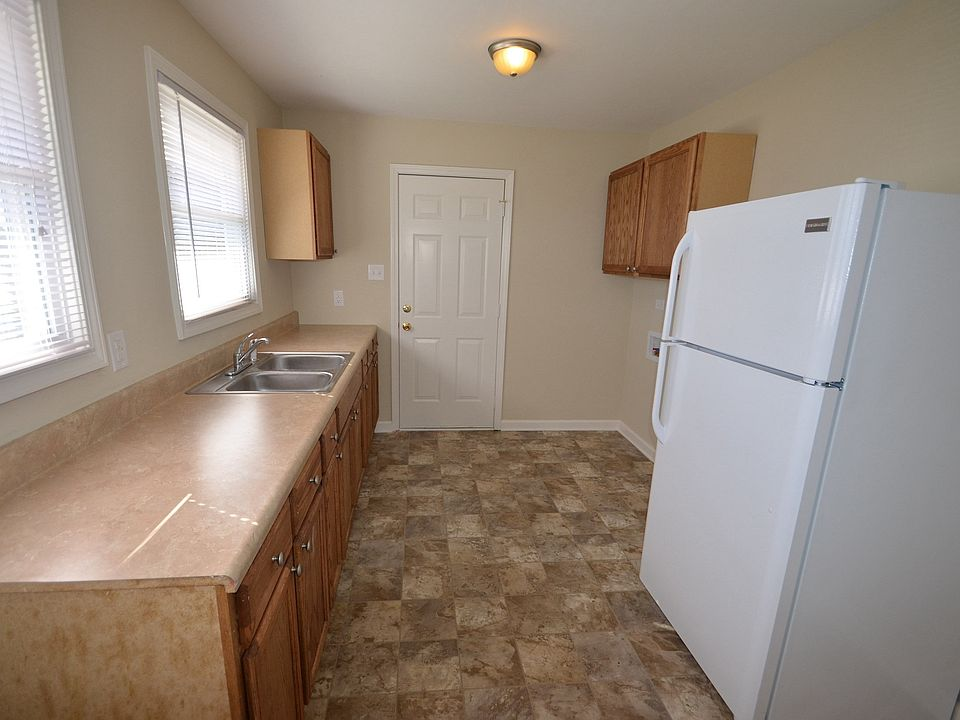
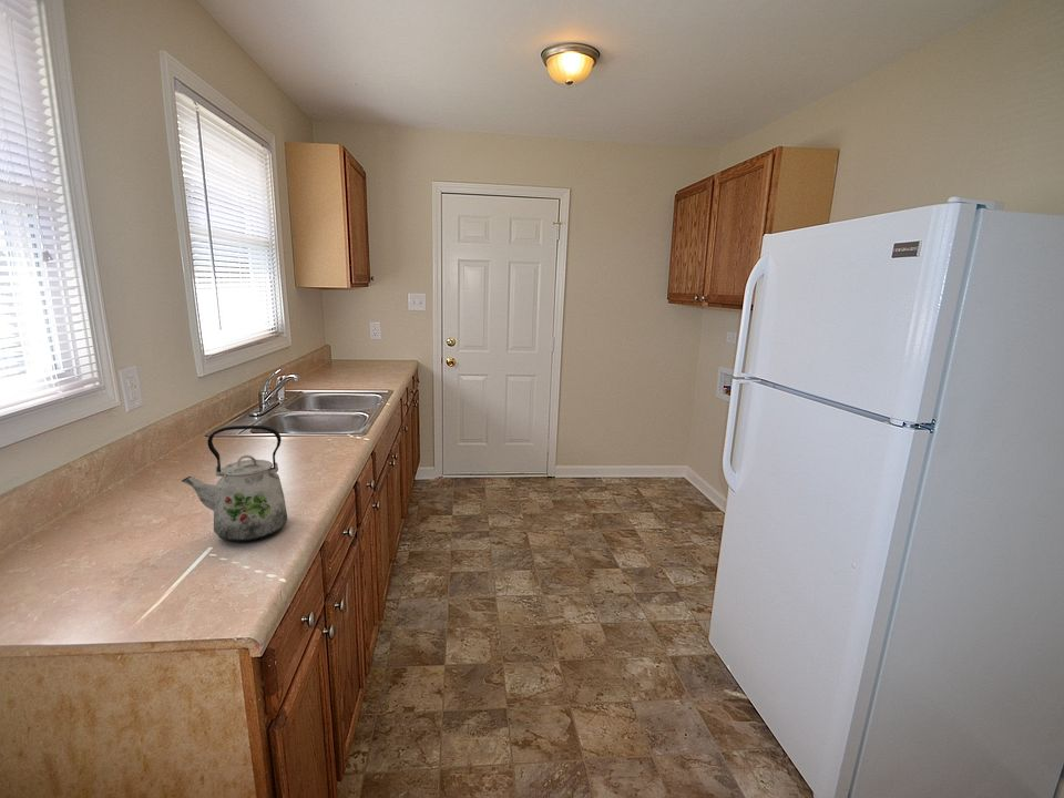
+ kettle [181,424,288,543]
